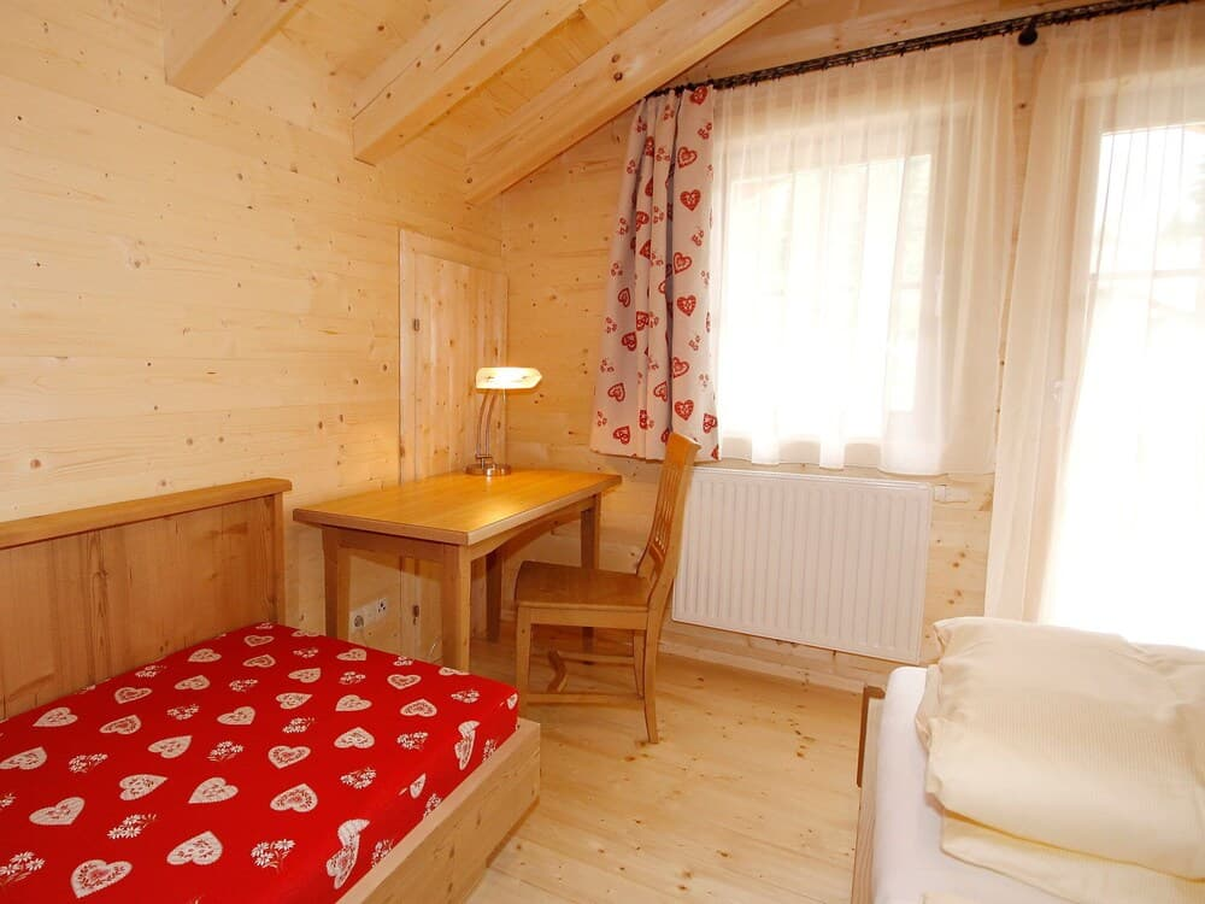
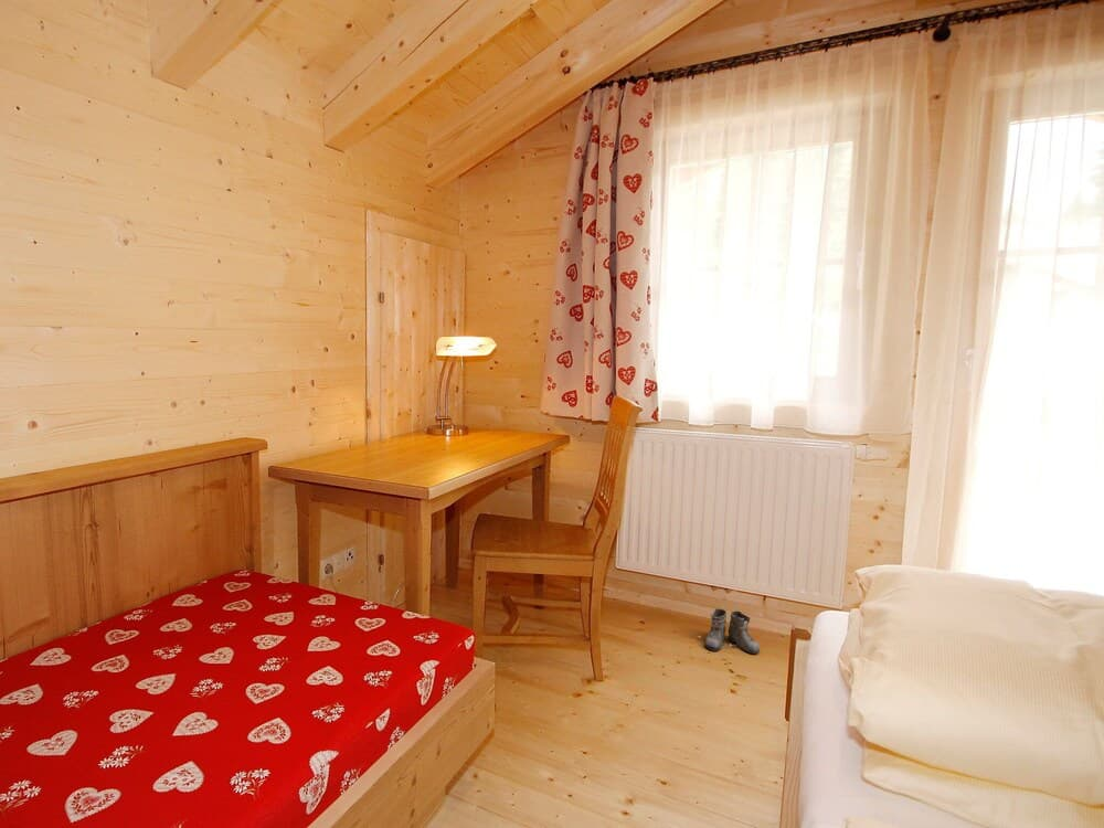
+ boots [702,607,761,655]
